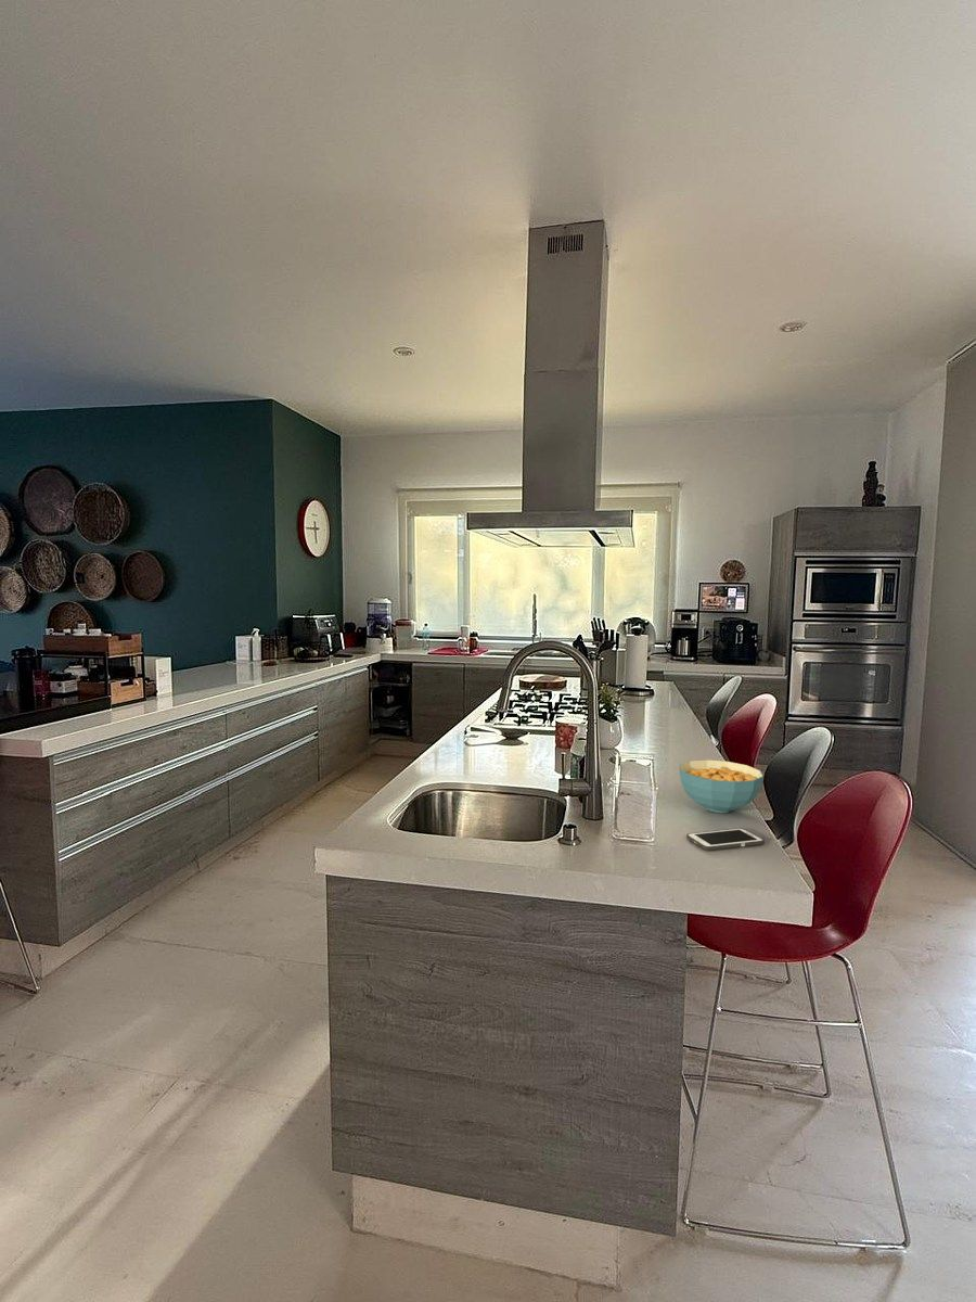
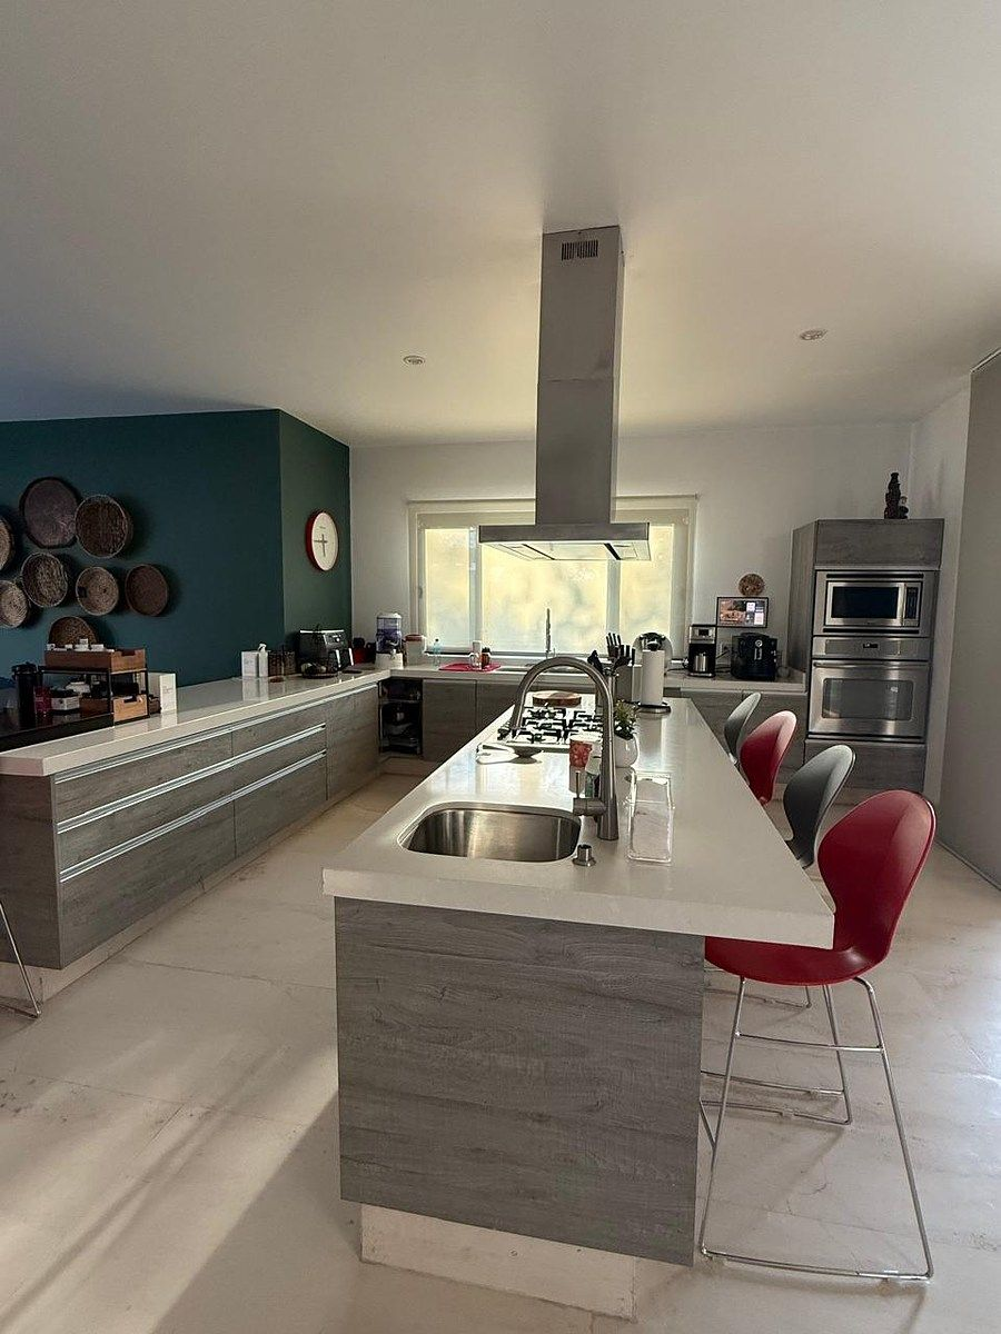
- cereal bowl [678,760,765,814]
- cell phone [685,827,766,852]
